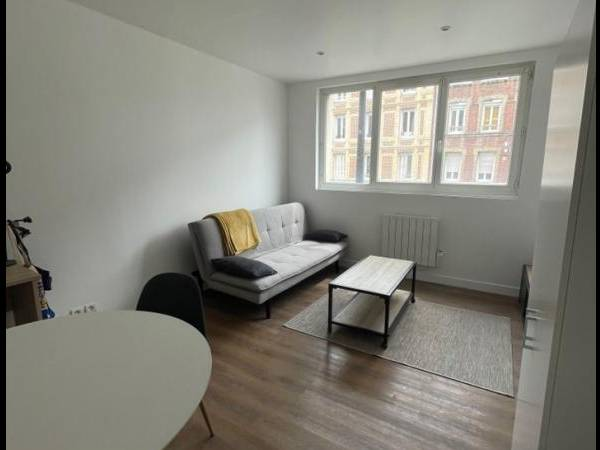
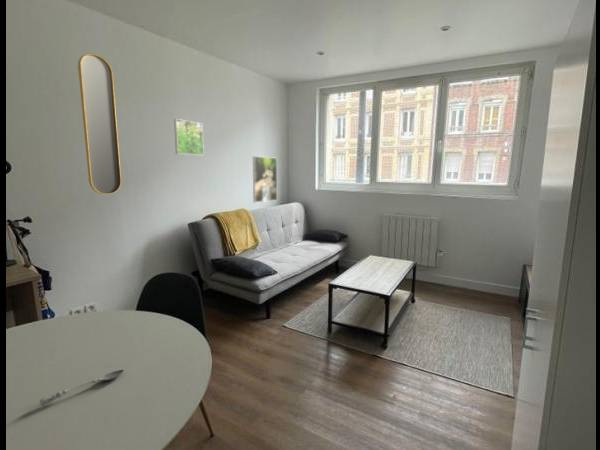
+ home mirror [77,53,122,195]
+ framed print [173,118,205,156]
+ soupspoon [39,369,125,407]
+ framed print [252,155,278,203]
